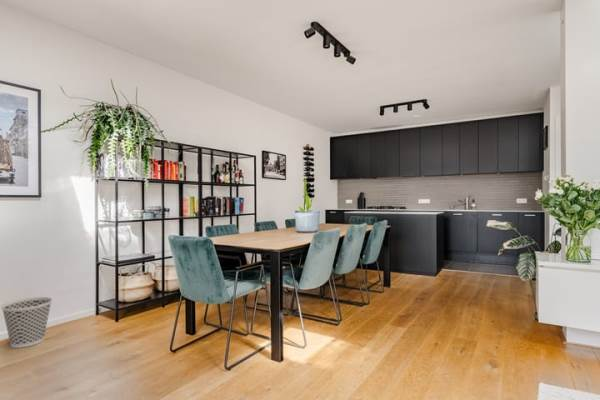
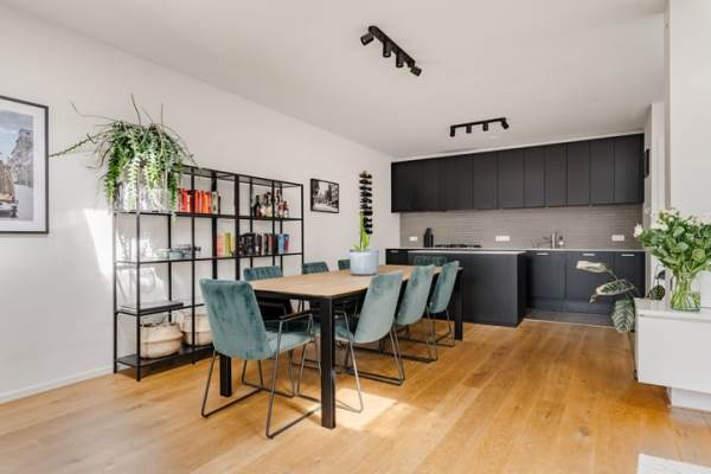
- wastebasket [0,296,53,349]
